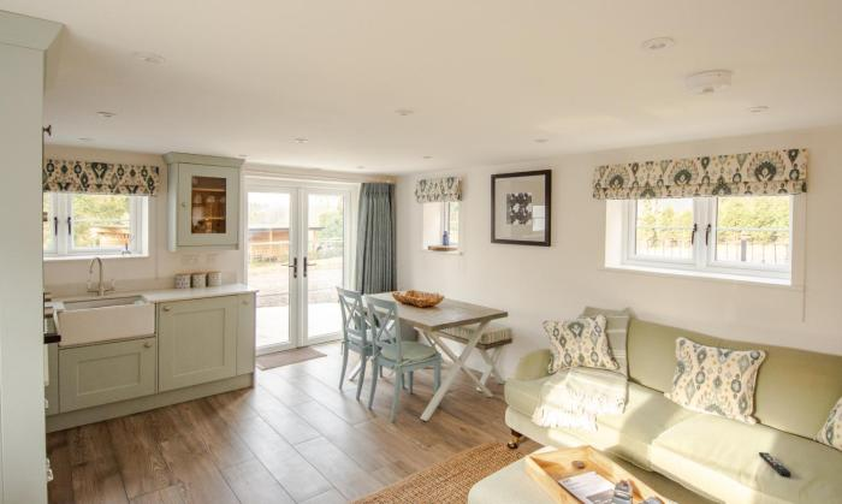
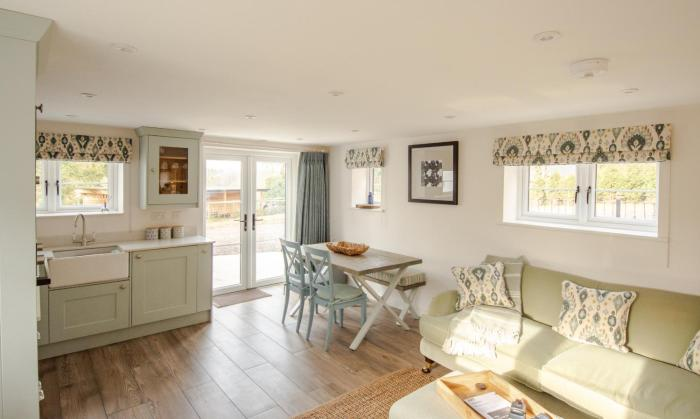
- remote control [758,451,791,478]
